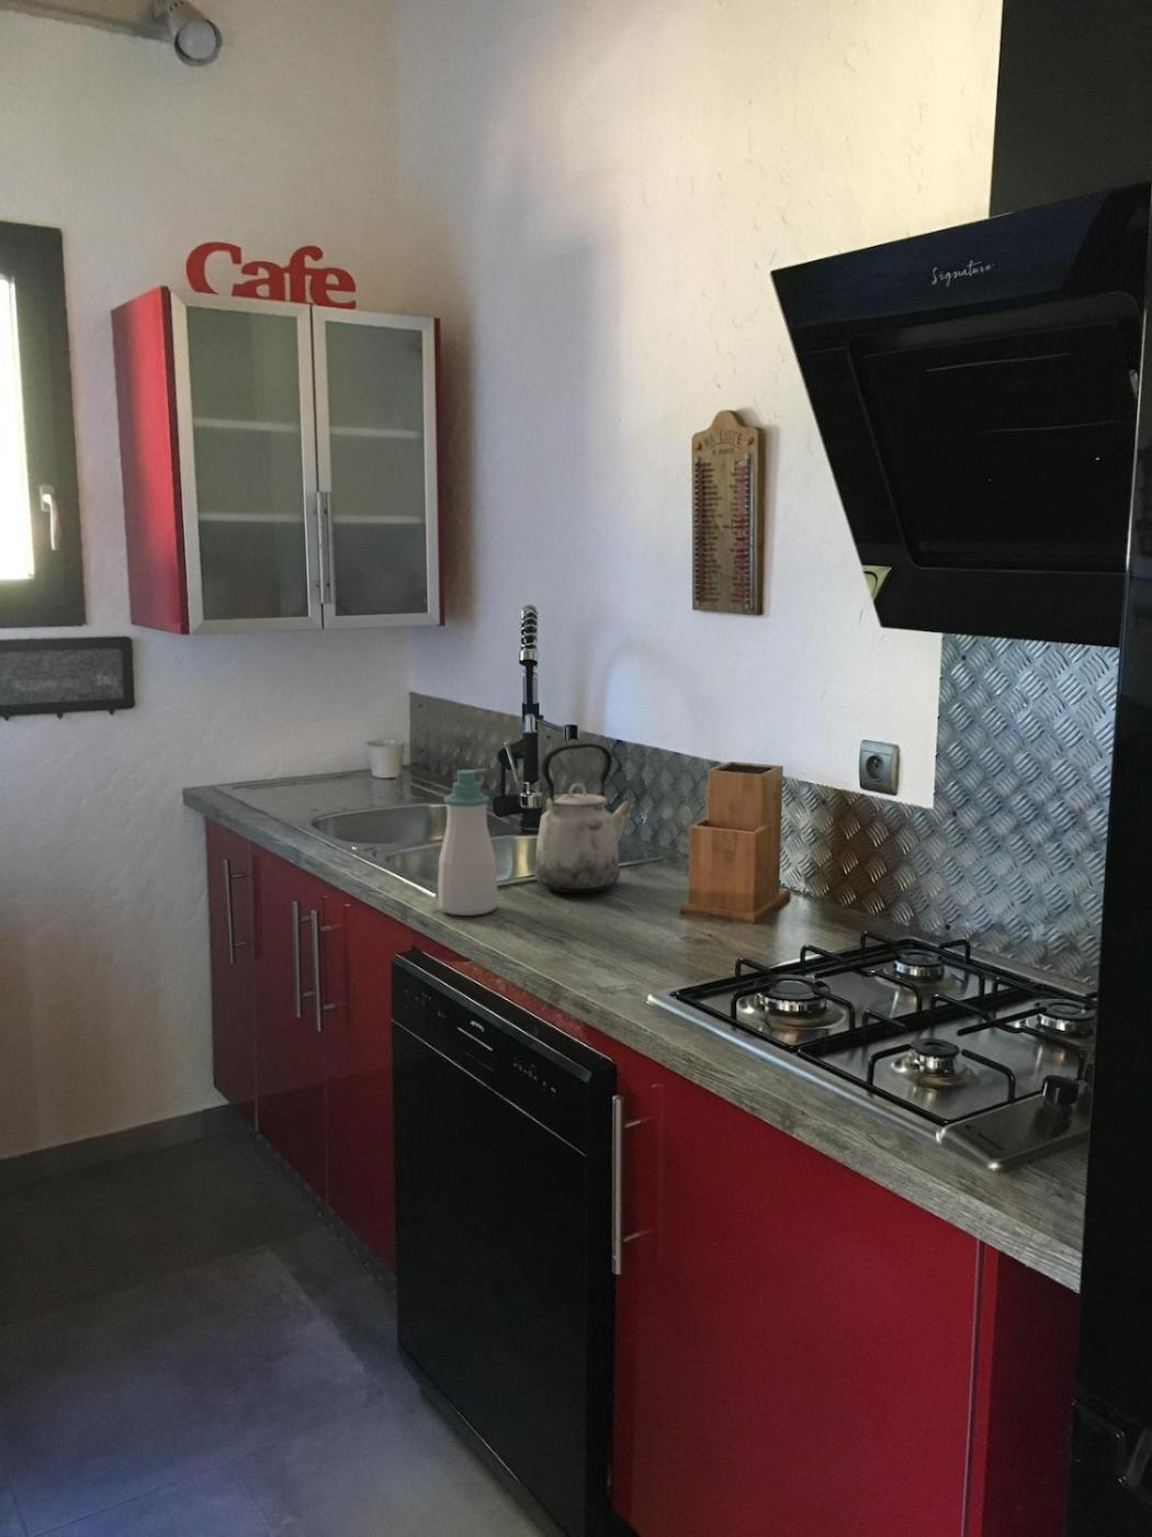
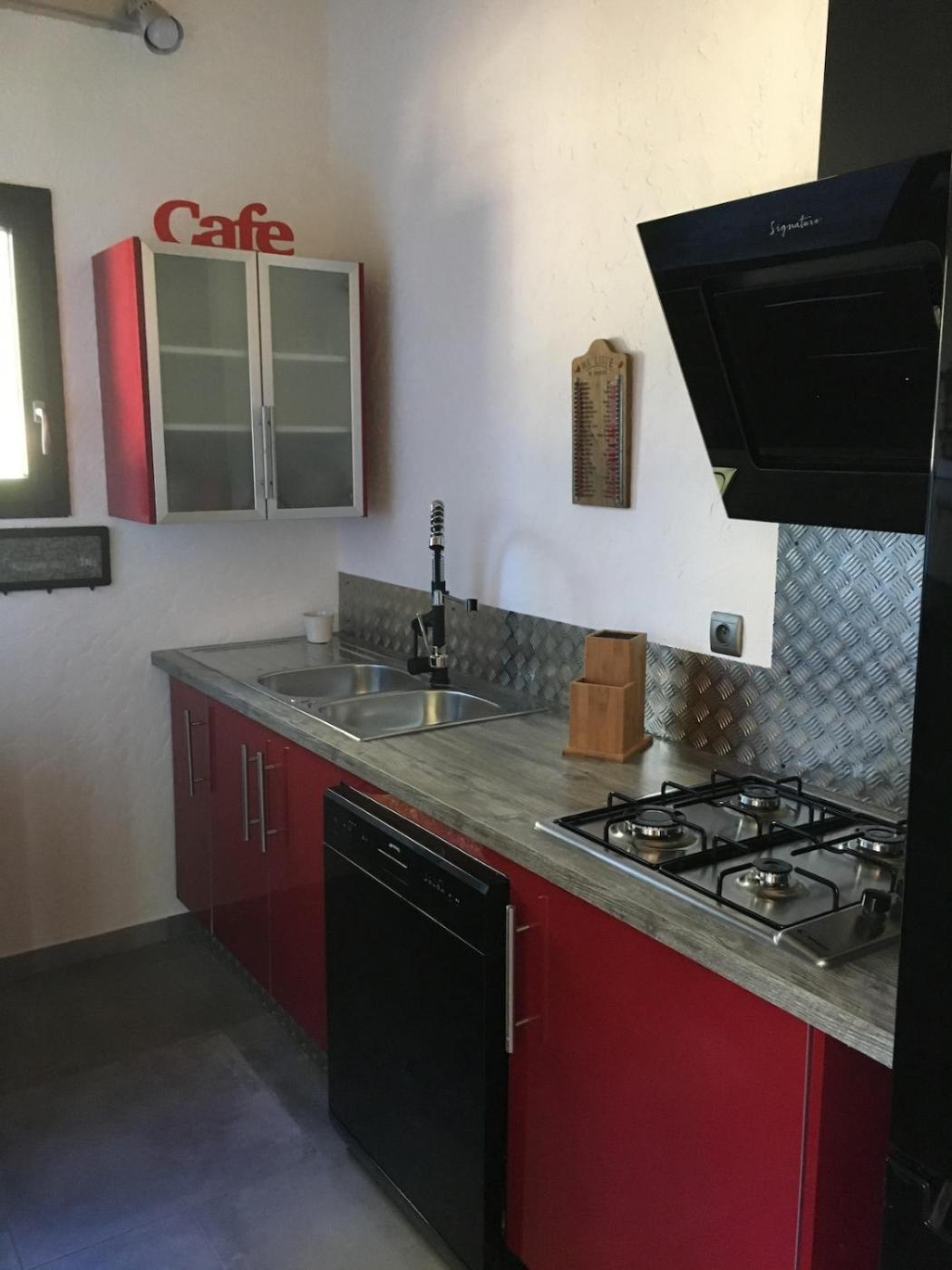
- soap bottle [437,767,499,916]
- kettle [534,742,637,893]
